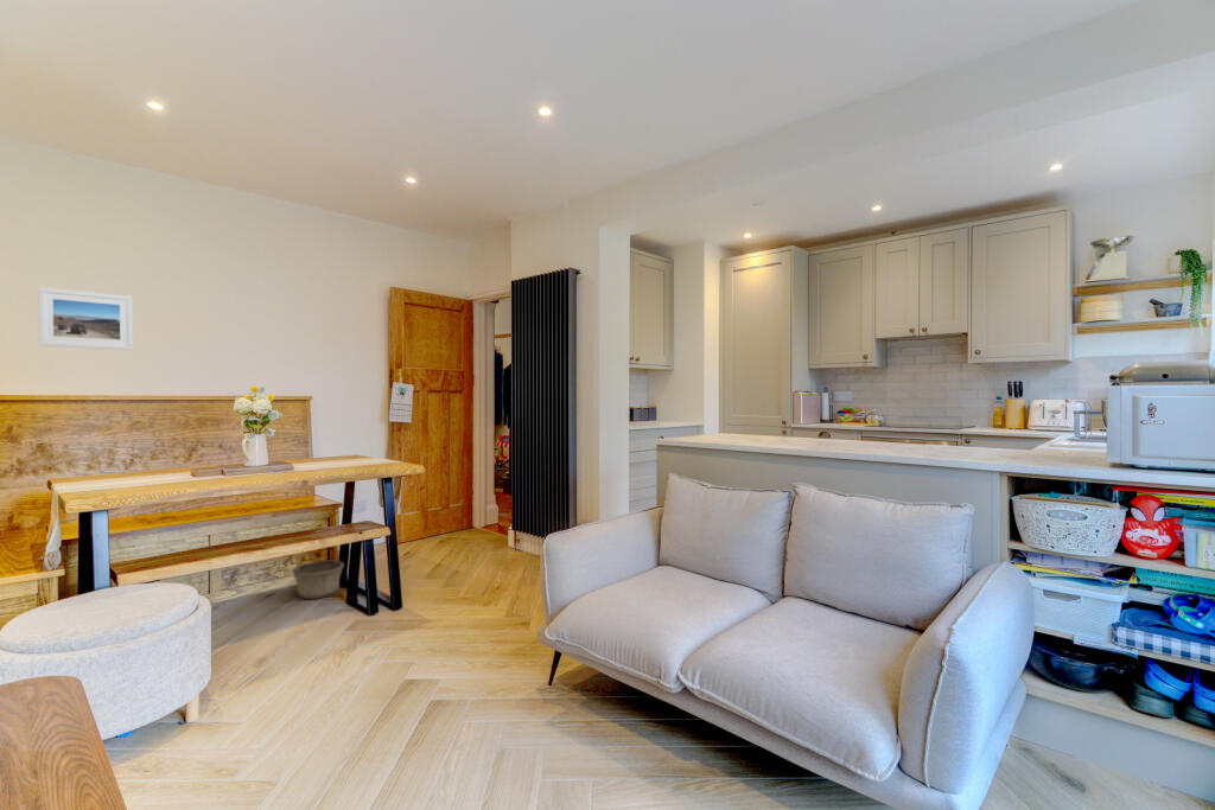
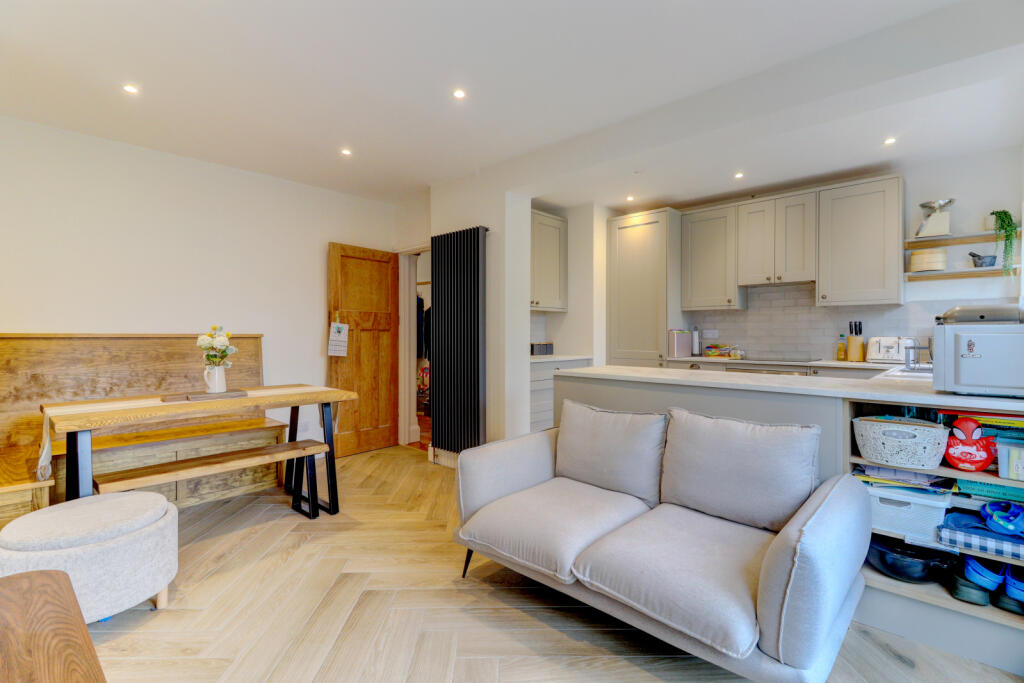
- basket [291,546,345,600]
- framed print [37,286,134,351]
